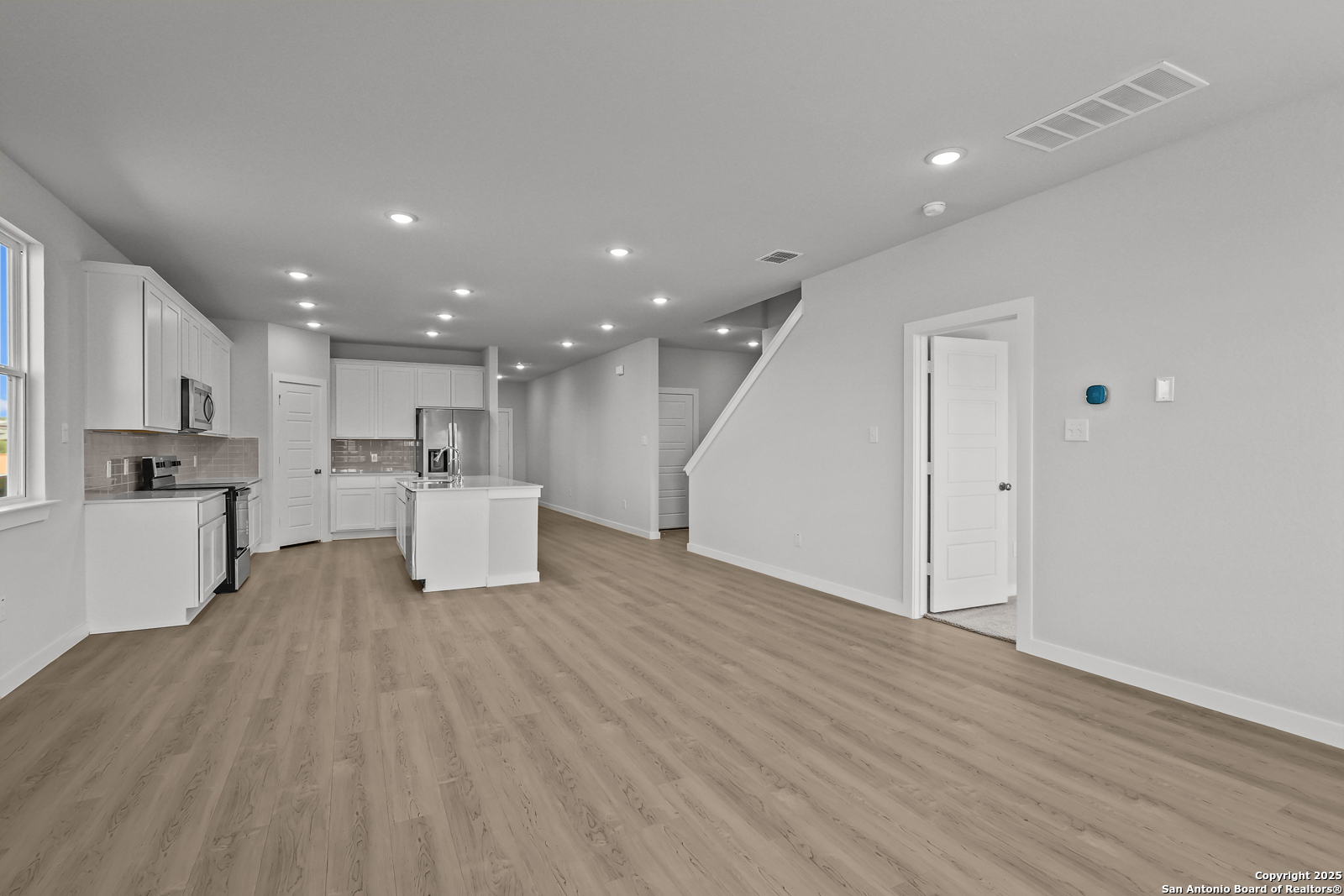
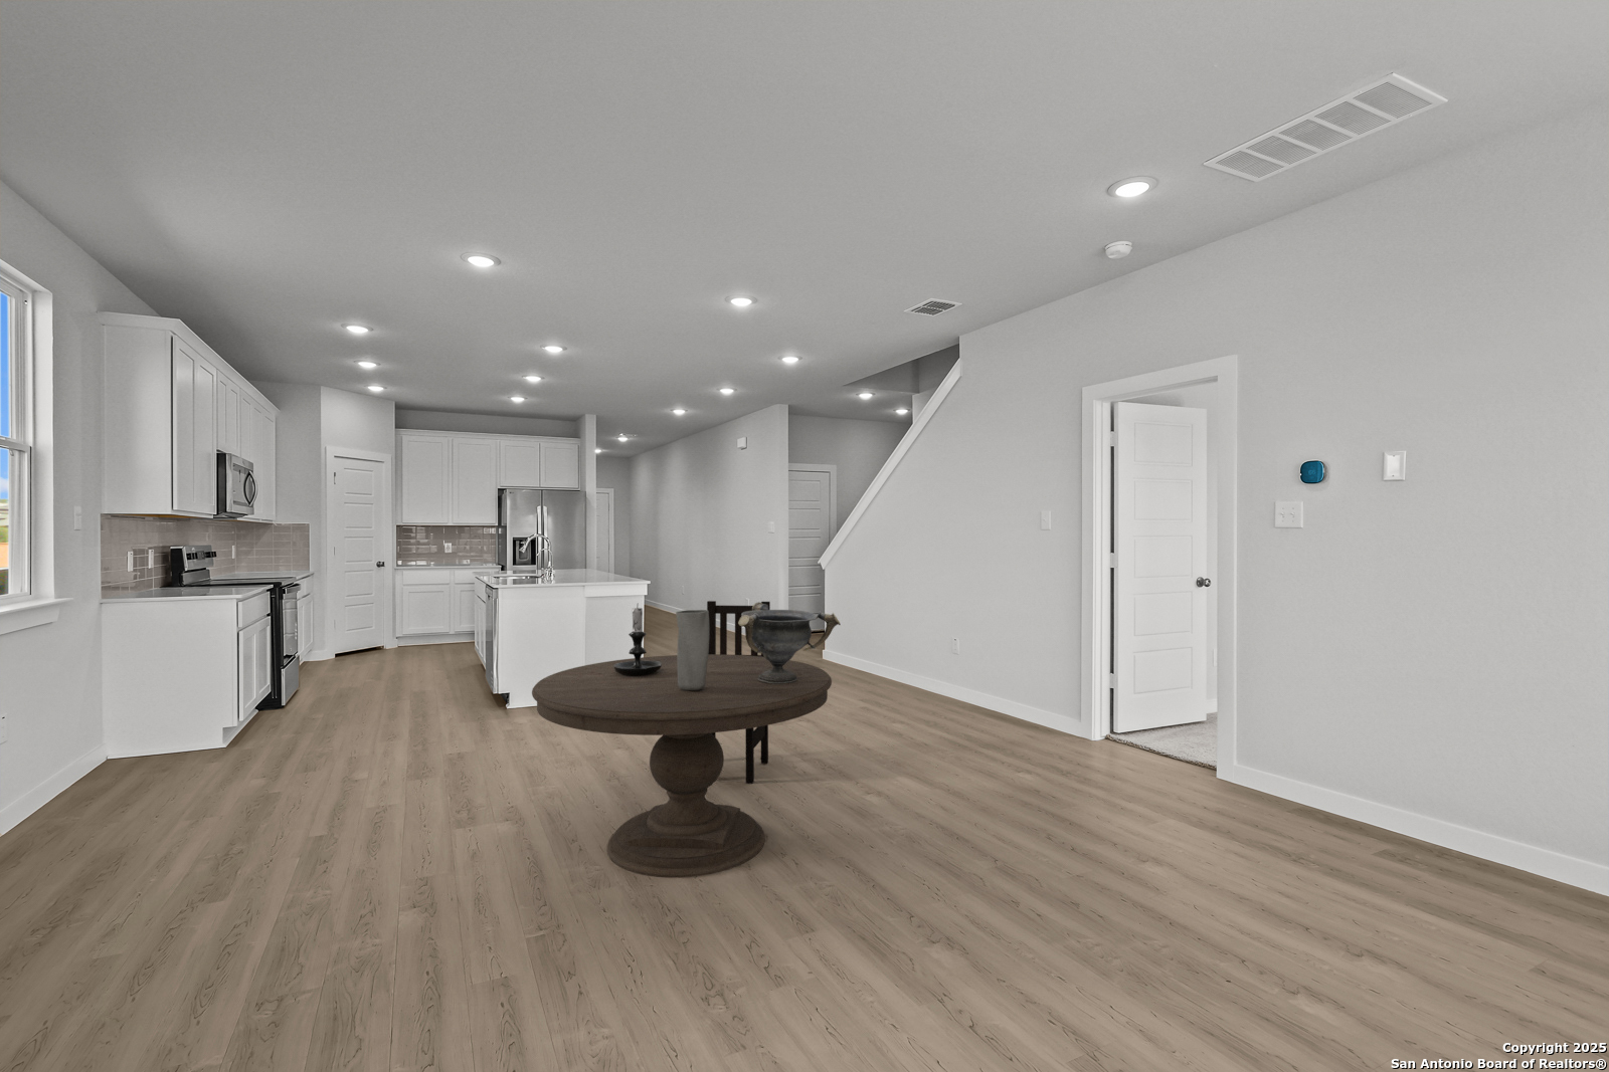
+ candle holder [613,603,662,676]
+ dining table [532,653,833,878]
+ dining chair [706,599,771,785]
+ decorative bowl [739,601,842,683]
+ vase [675,609,709,692]
